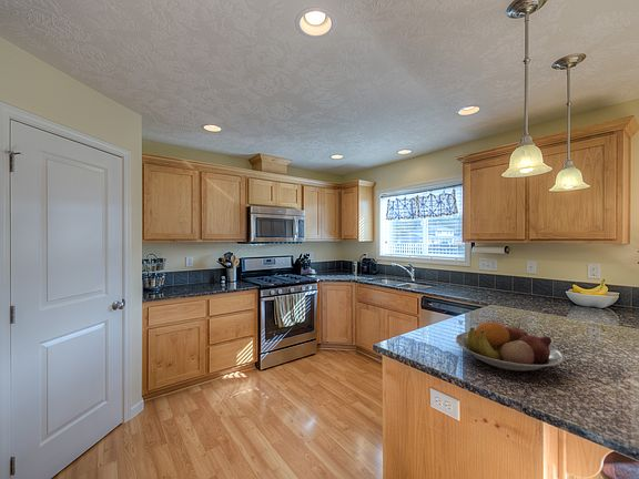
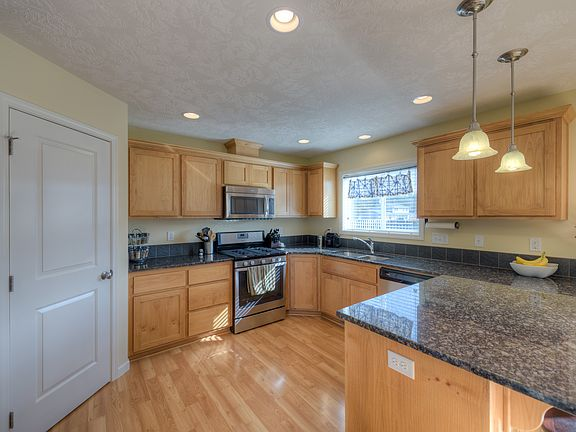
- fruit bowl [454,320,566,373]
